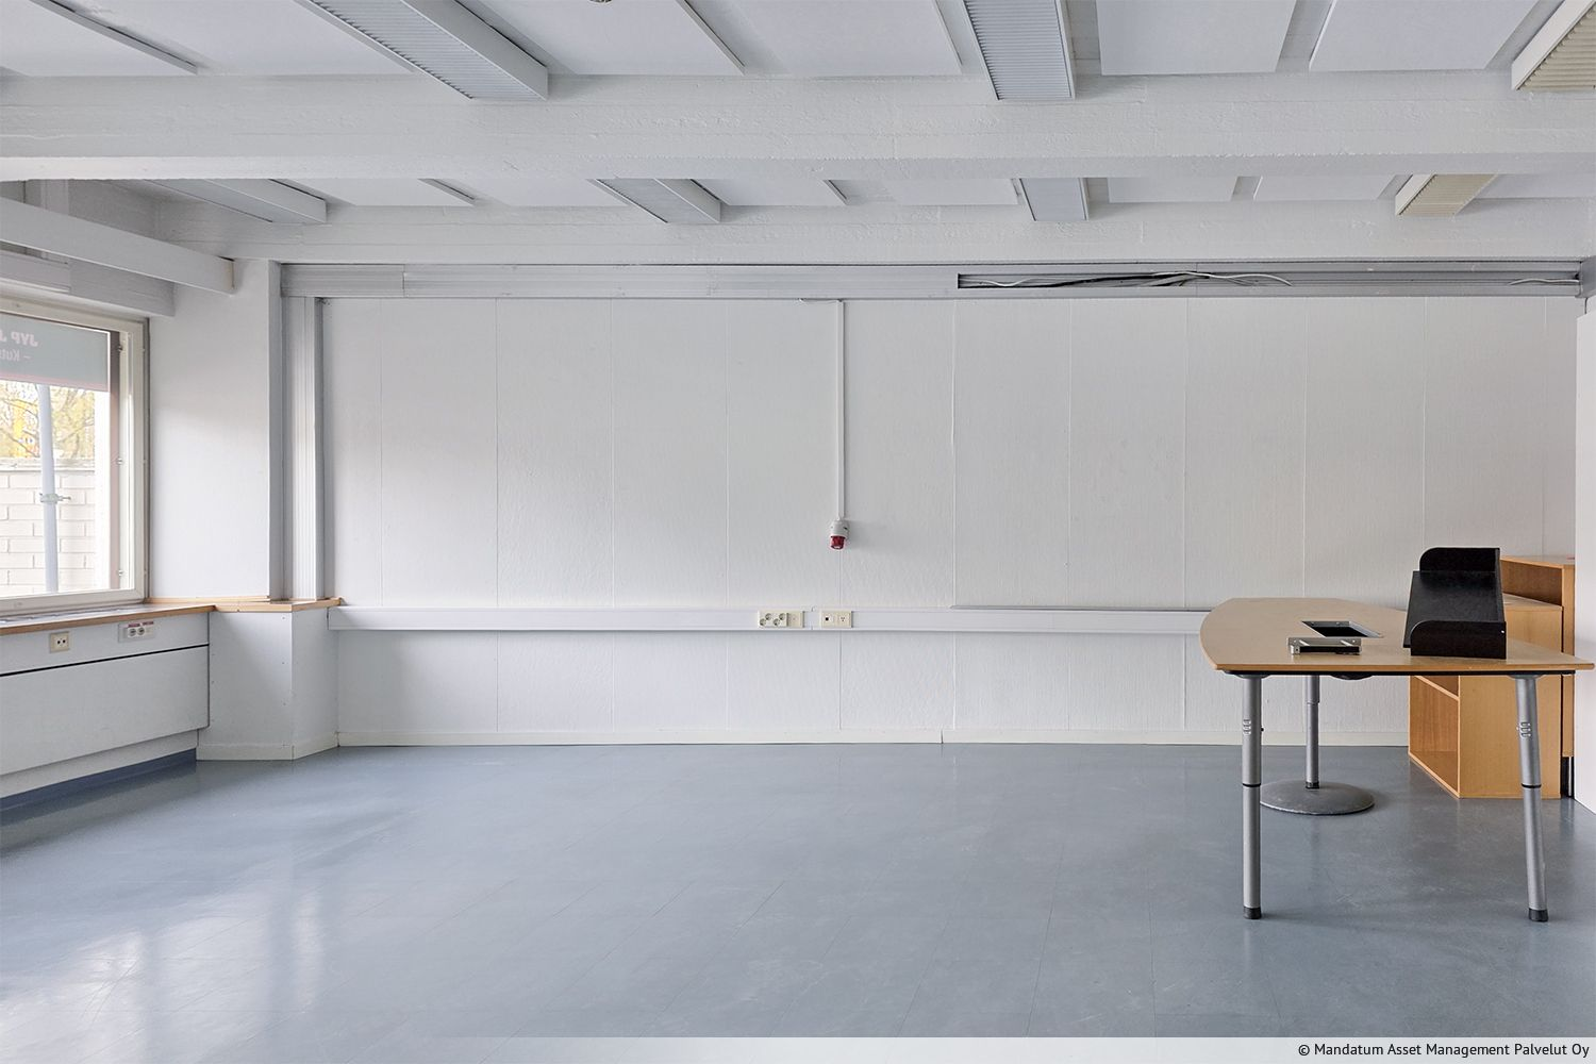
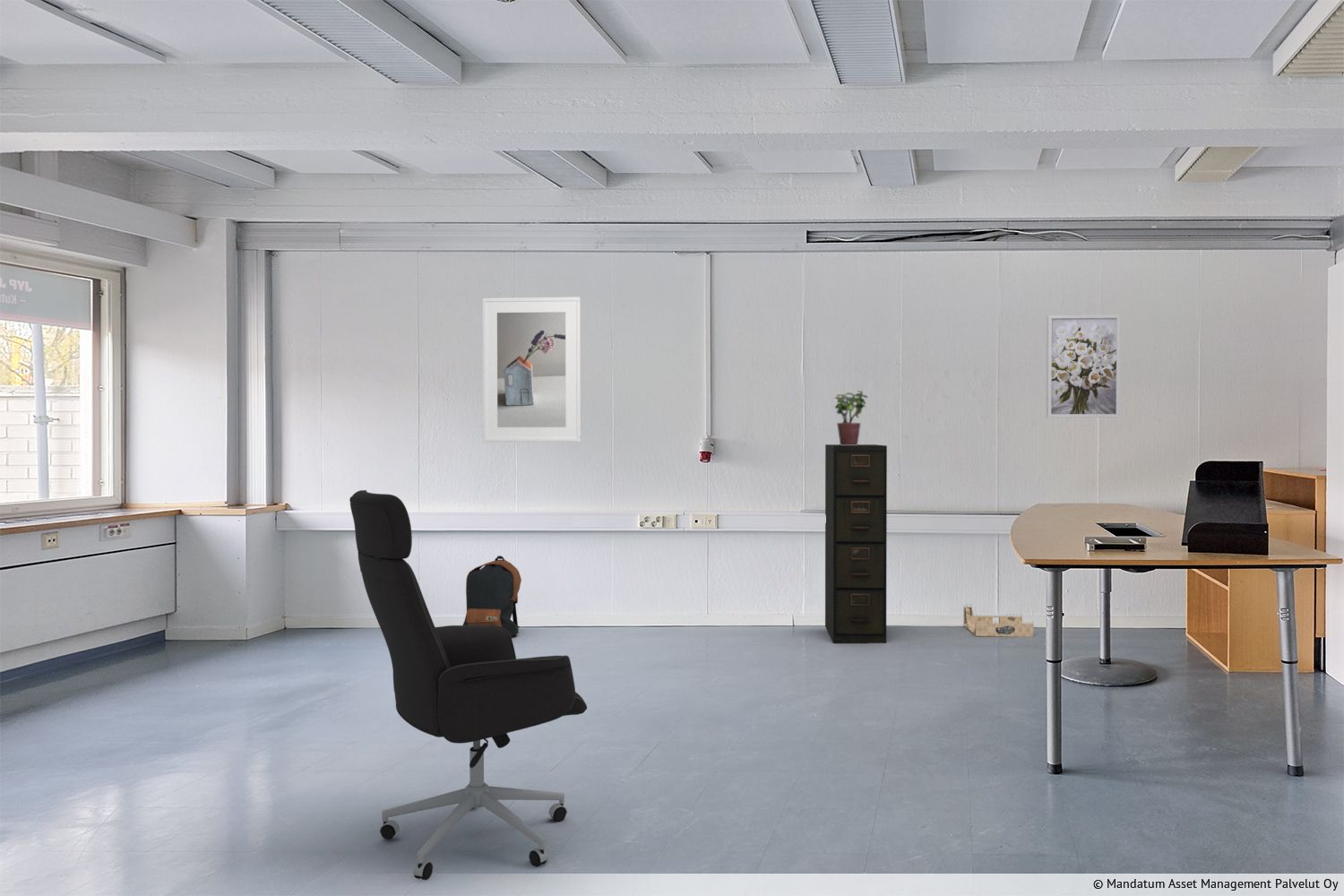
+ office chair [349,489,588,881]
+ filing cabinet [824,444,888,644]
+ backpack [462,555,522,637]
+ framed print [481,297,582,443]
+ potted plant [834,390,868,445]
+ wall art [1046,314,1121,418]
+ architectural model [962,603,1035,637]
